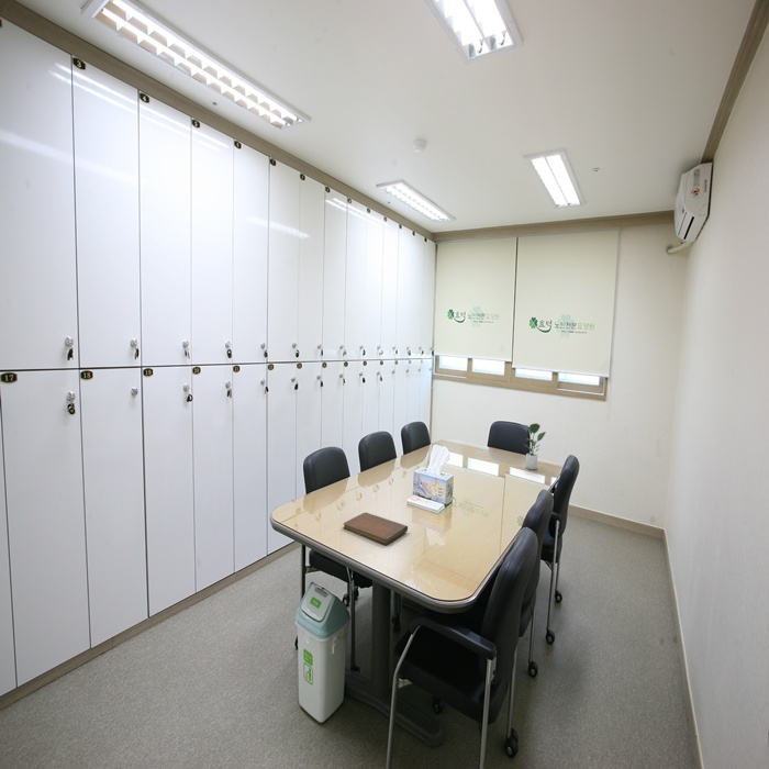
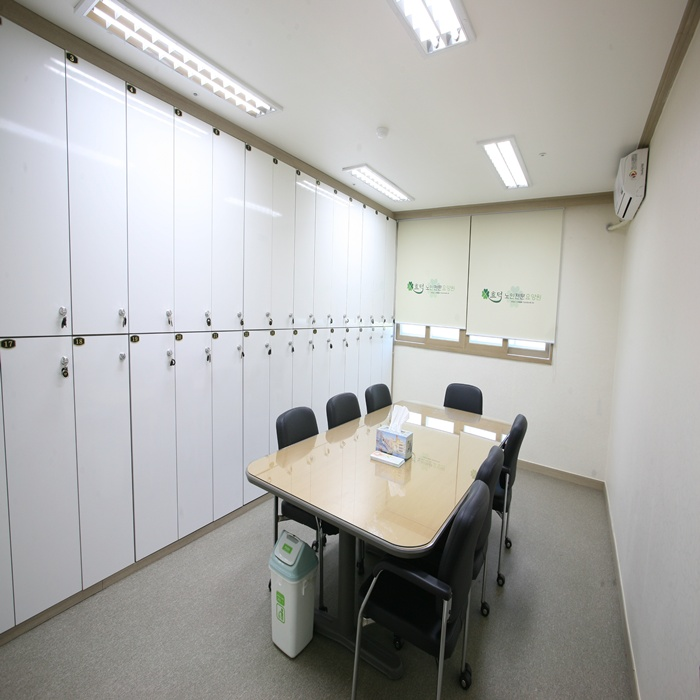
- potted plant [522,422,547,470]
- notebook [343,512,409,546]
